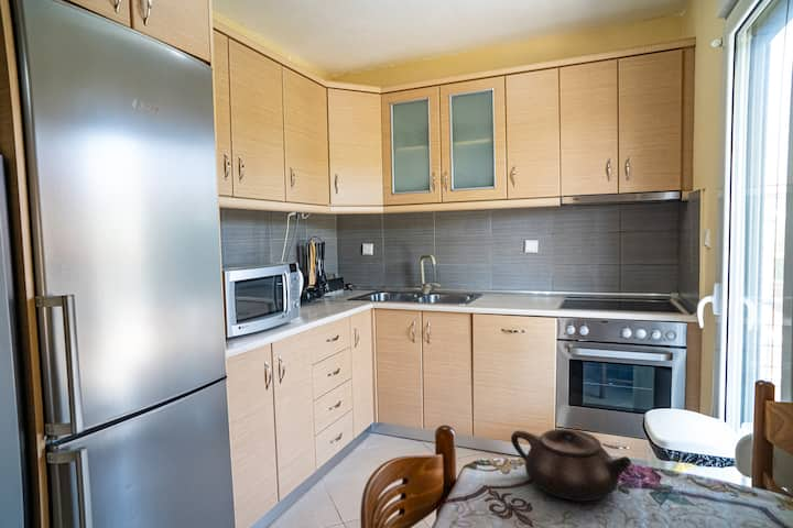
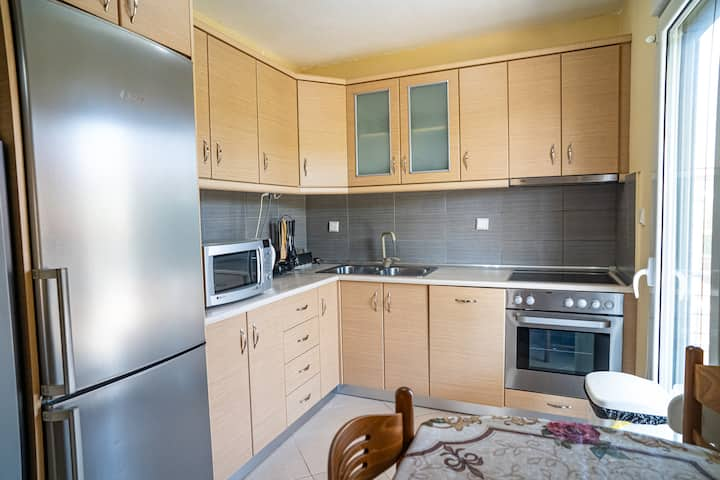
- teapot [510,428,633,503]
